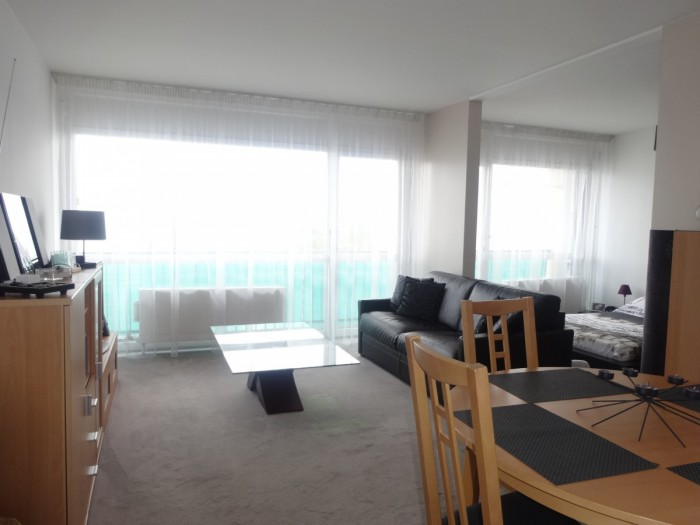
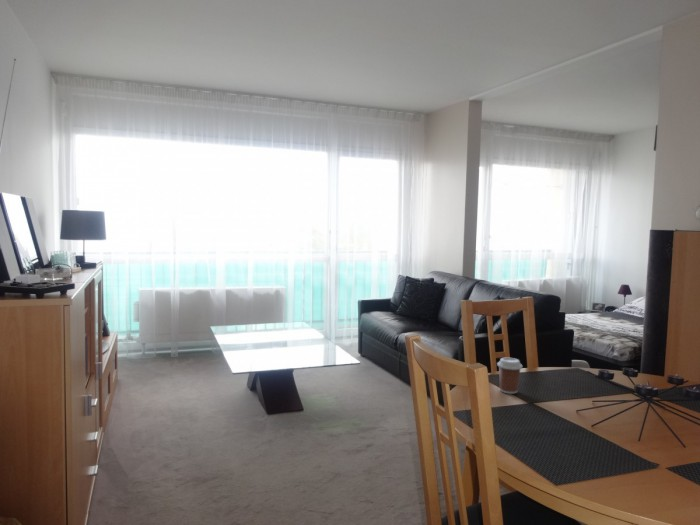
+ coffee cup [496,357,523,395]
